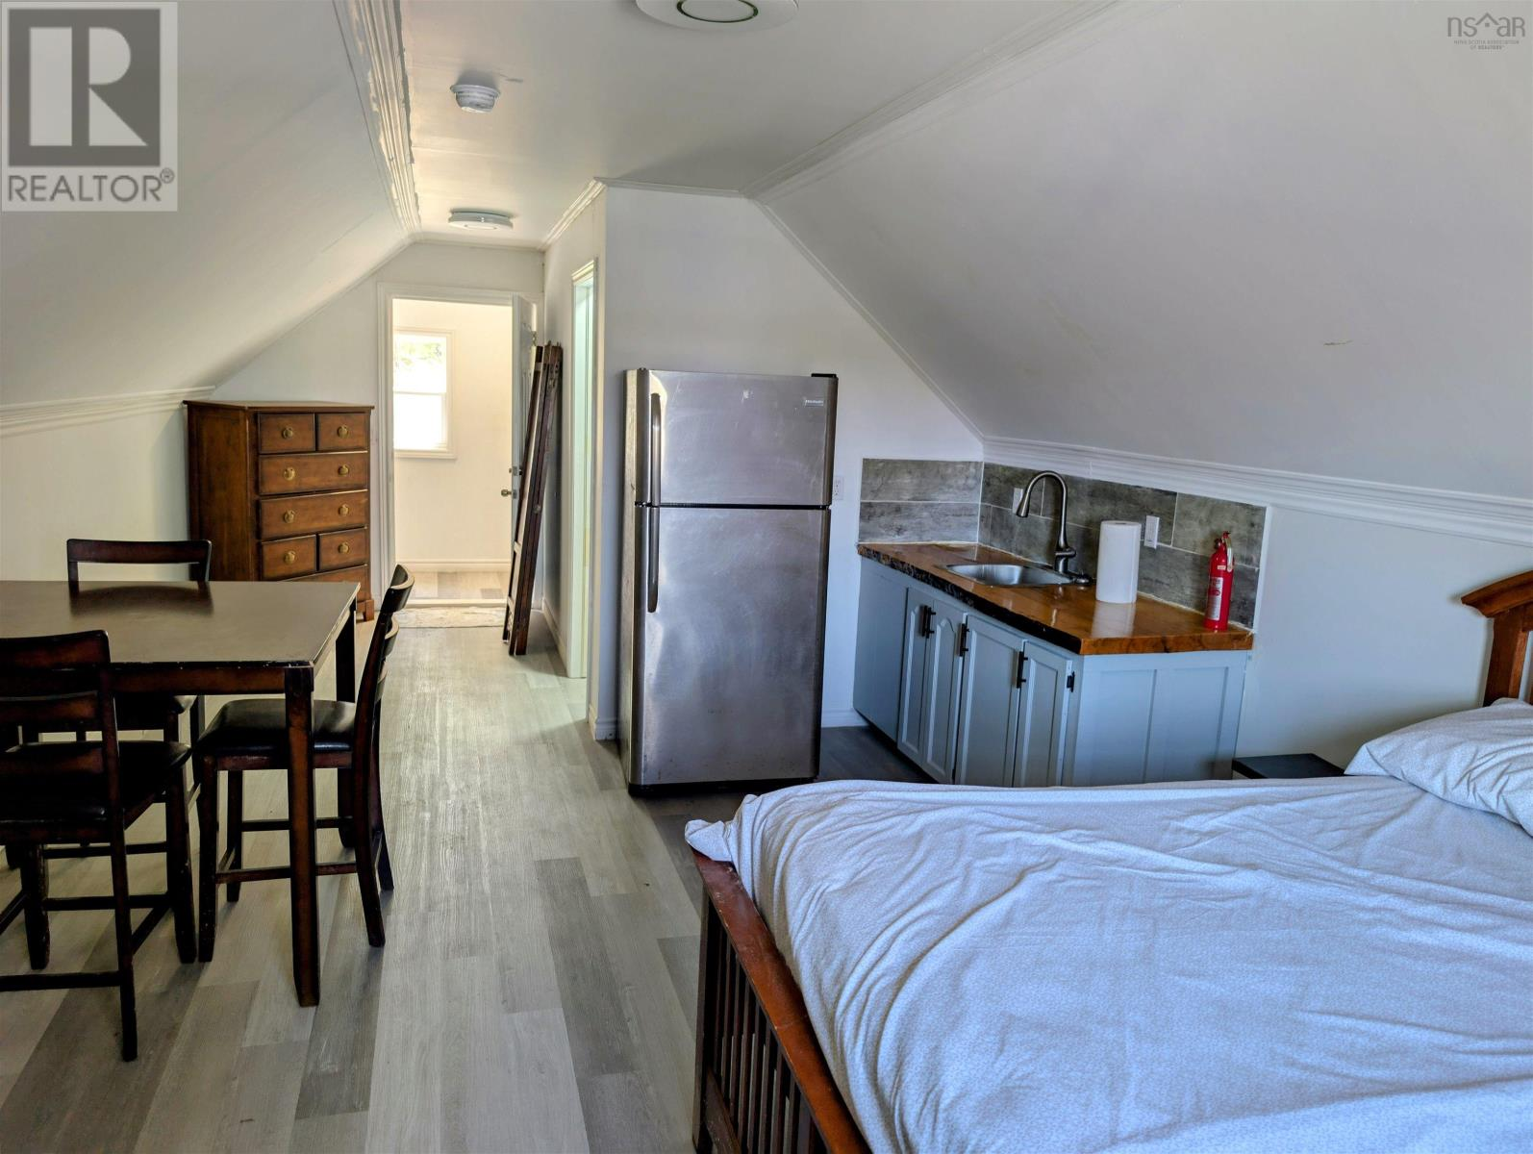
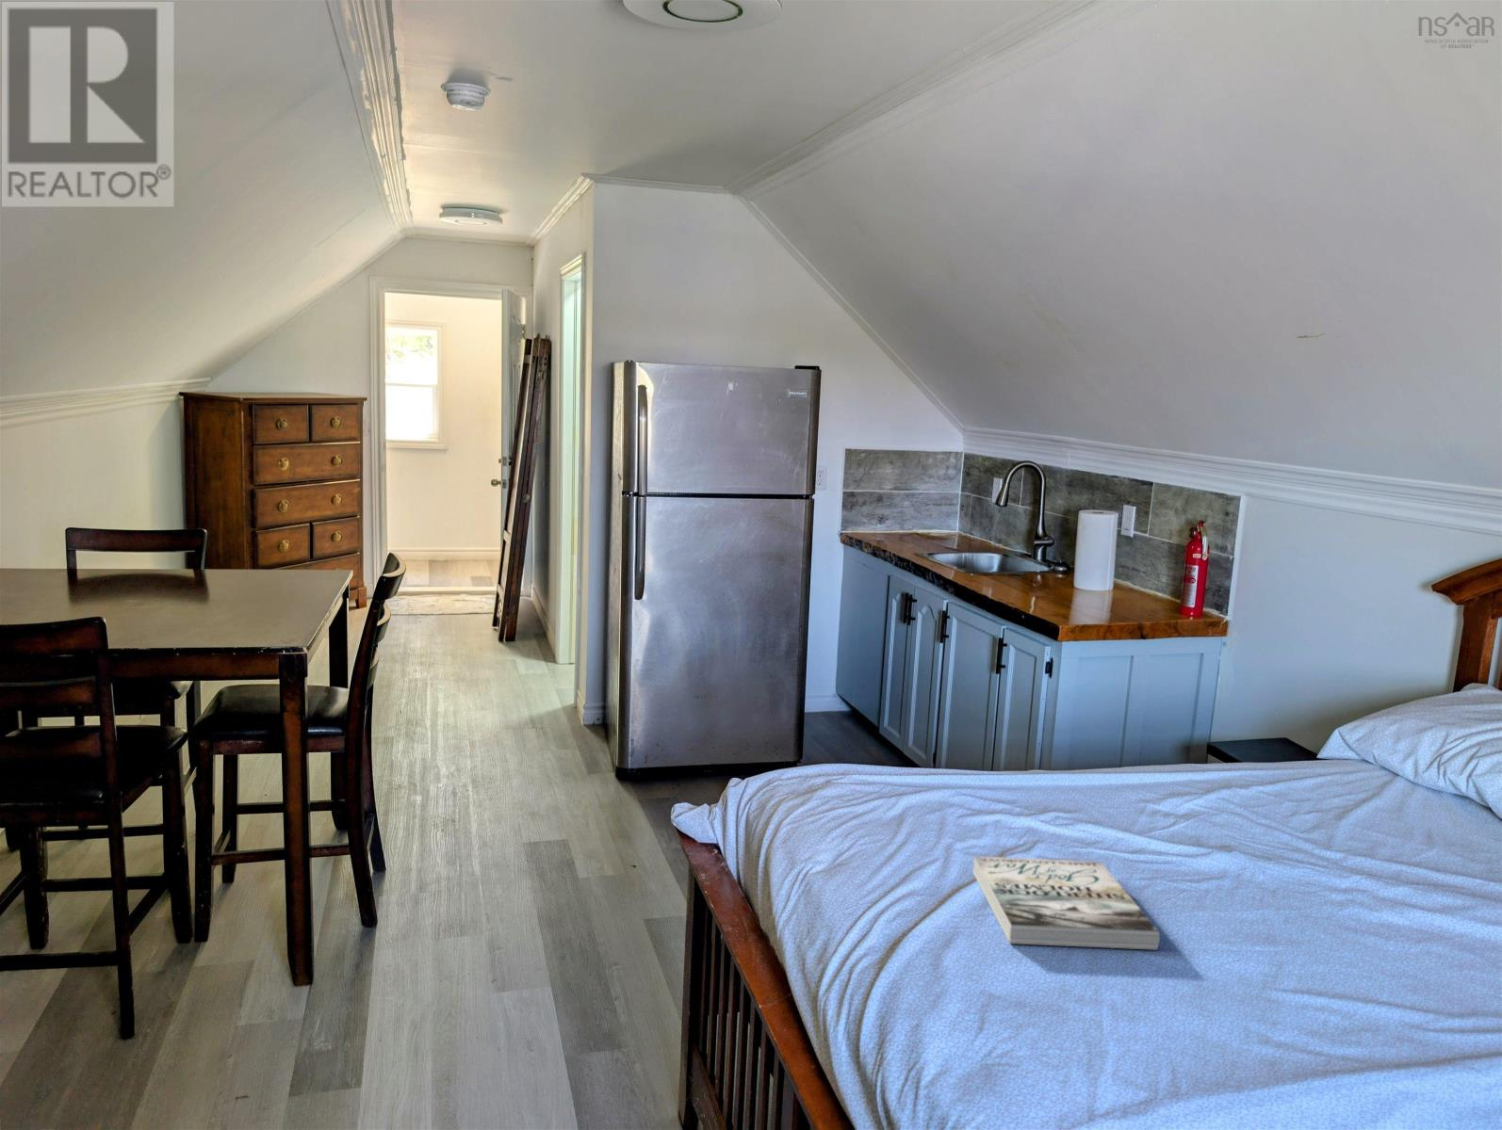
+ book [972,855,1161,951]
